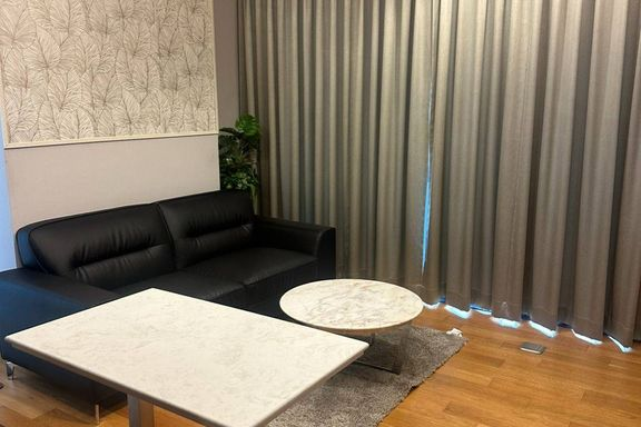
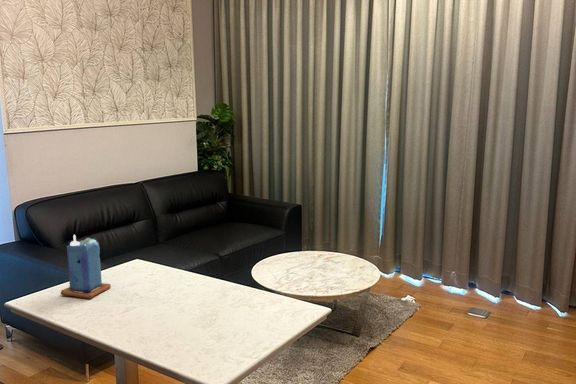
+ candle [60,234,112,300]
